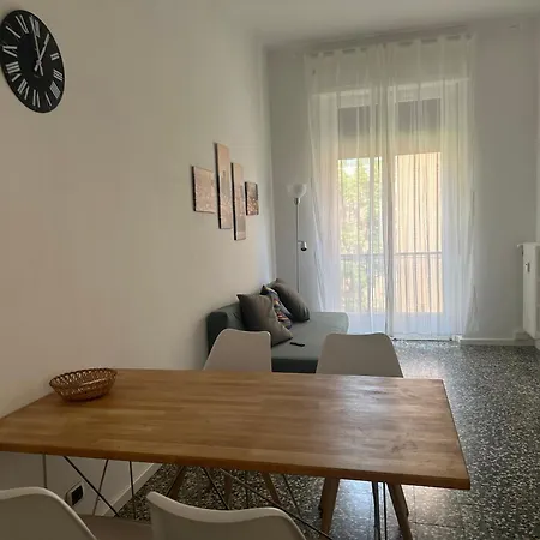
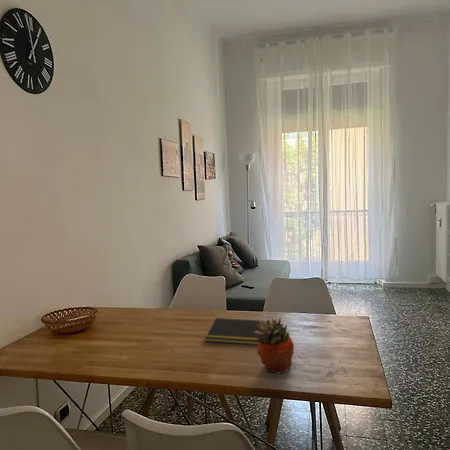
+ notepad [204,317,264,346]
+ succulent planter [254,316,295,374]
